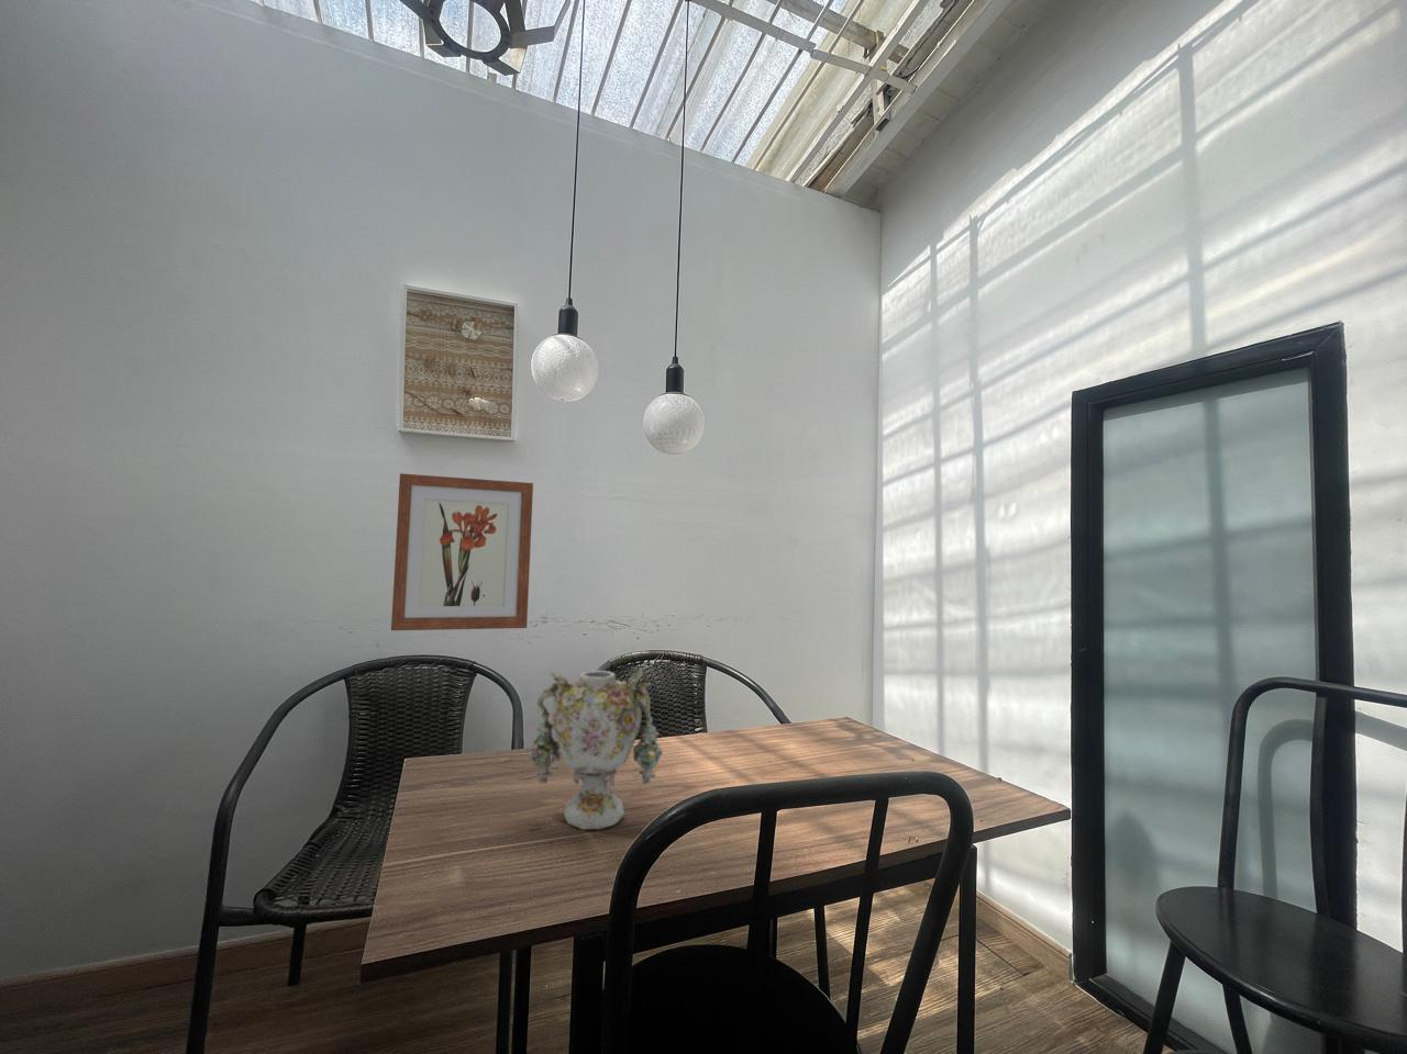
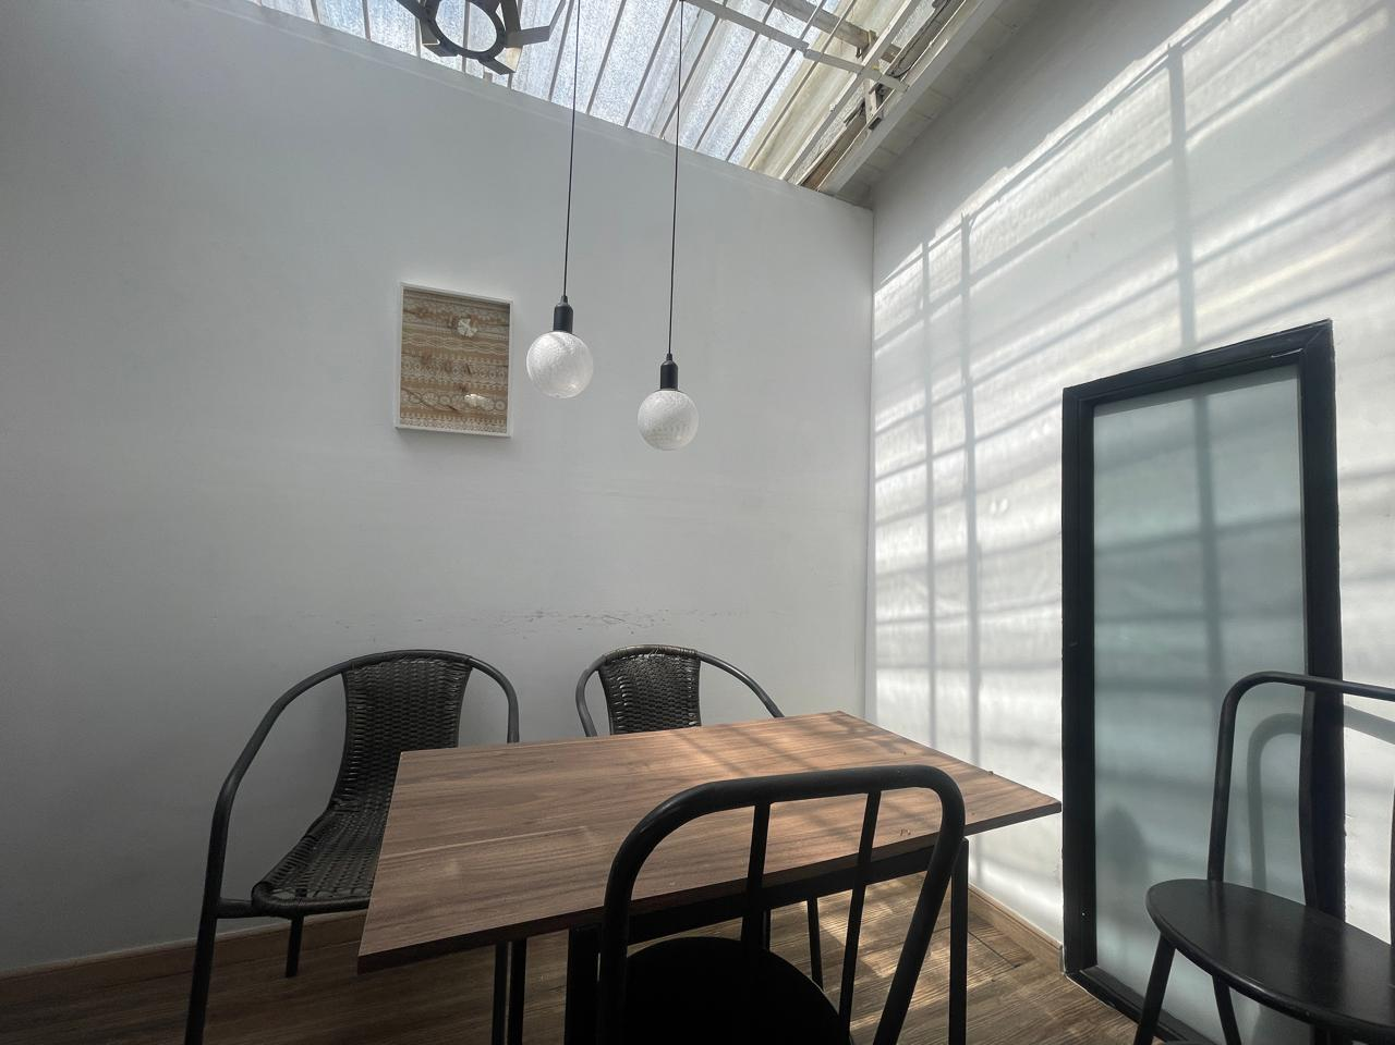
- vase [527,668,664,831]
- wall art [390,472,534,631]
